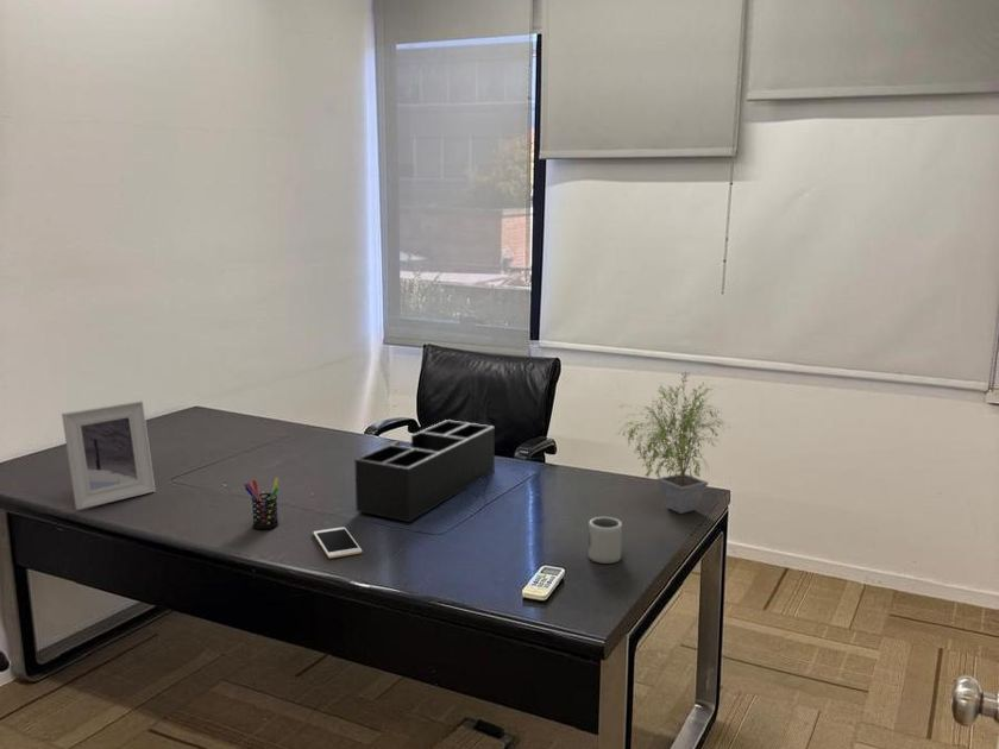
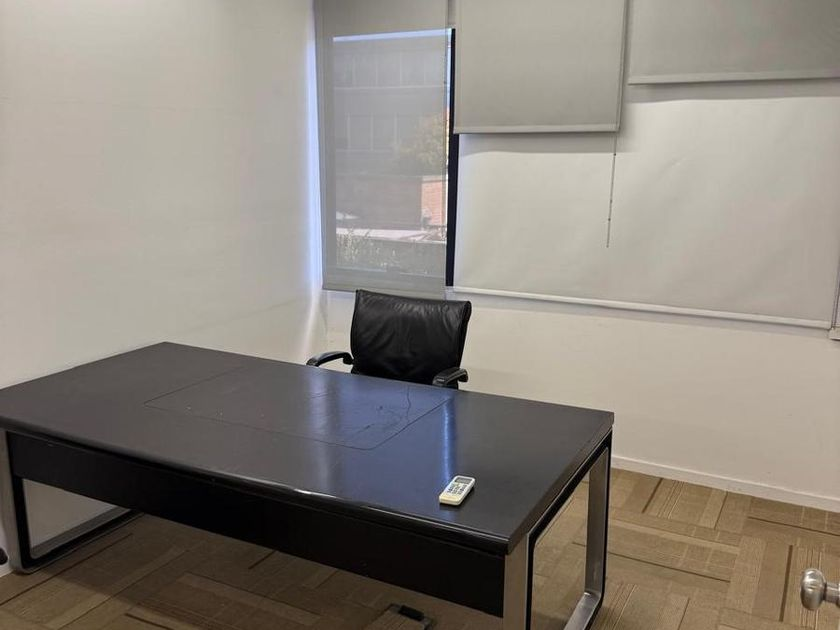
- cell phone [312,525,364,559]
- desk organizer [353,418,496,523]
- picture frame [61,399,157,511]
- potted plant [615,370,737,515]
- cup [588,516,623,565]
- pen holder [243,477,279,530]
